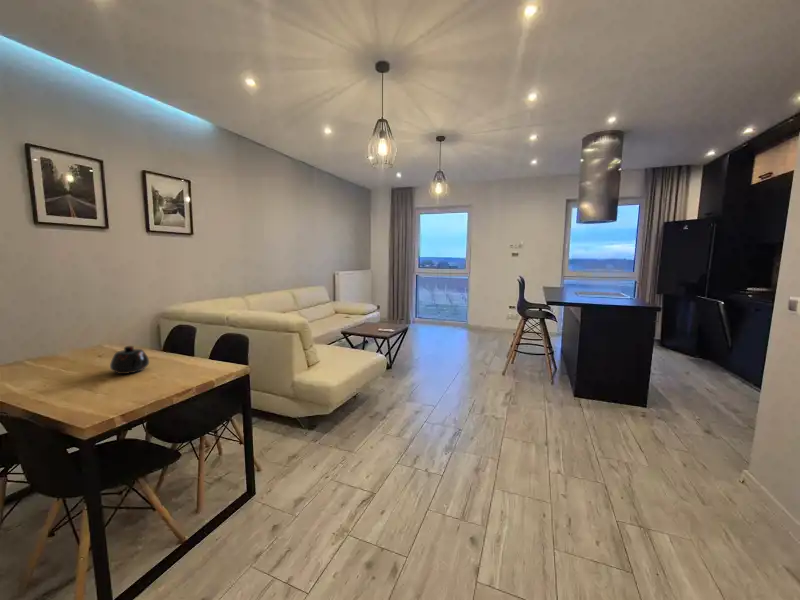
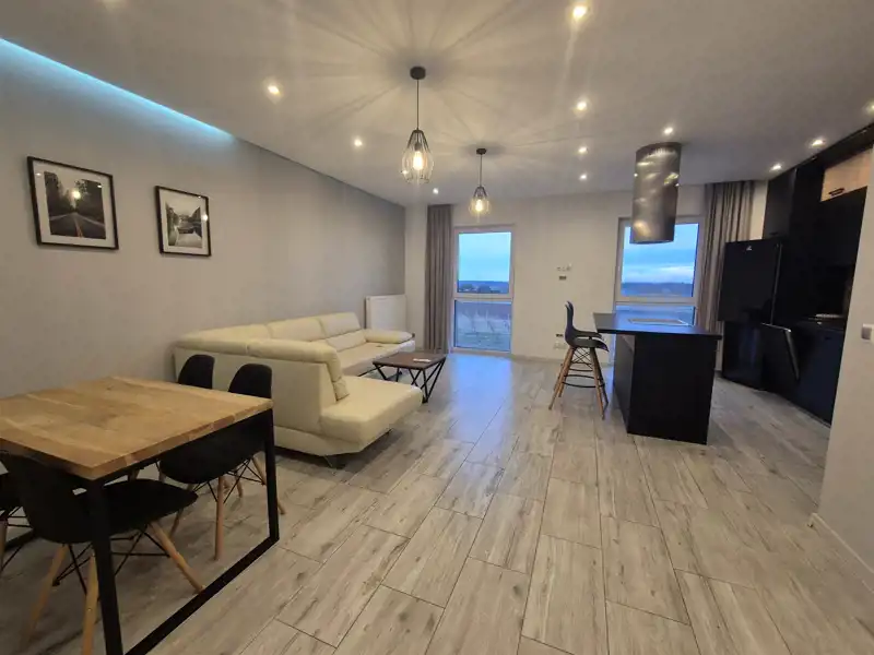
- teapot [109,345,150,375]
